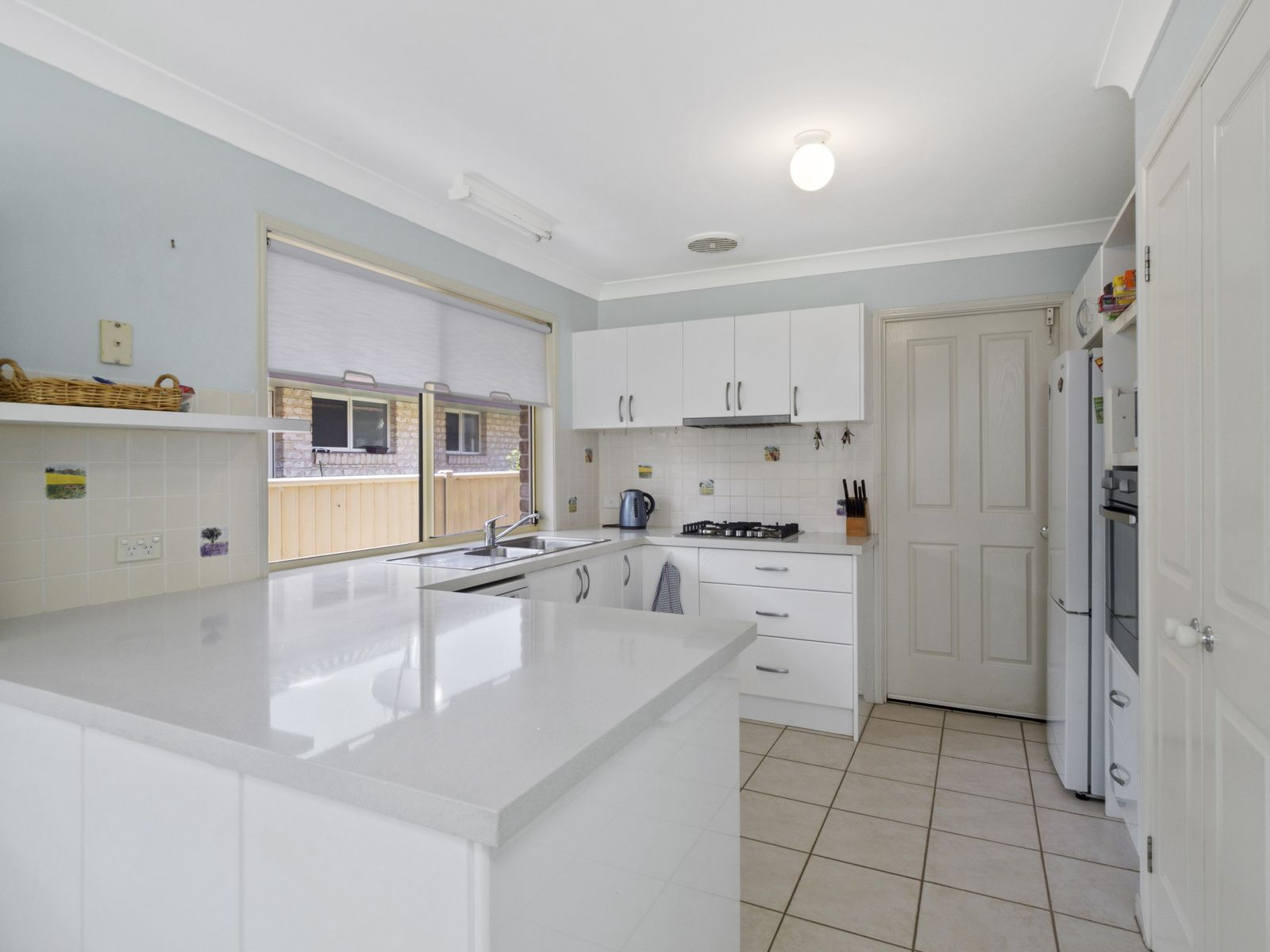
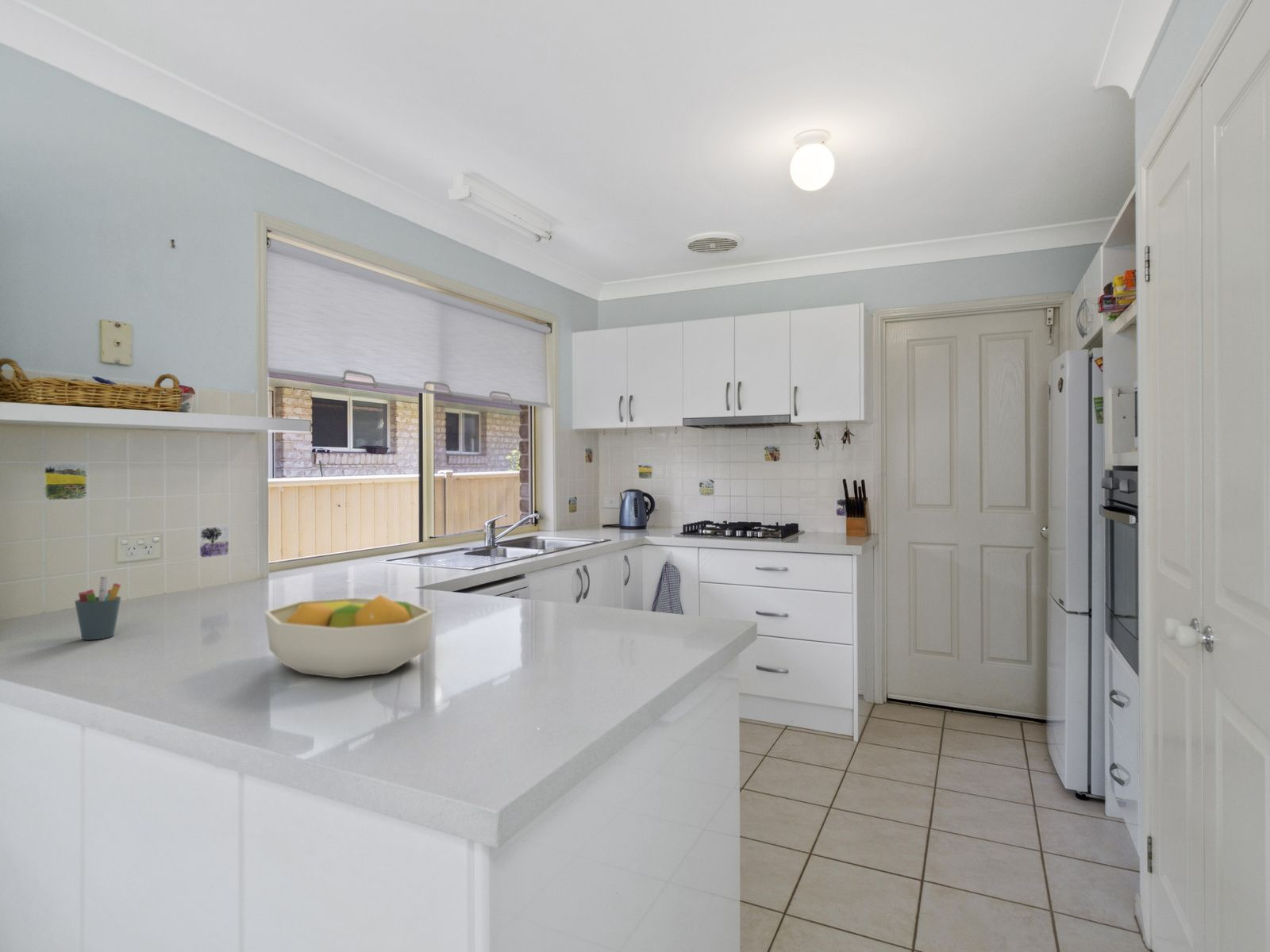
+ fruit bowl [264,594,434,679]
+ pen holder [74,575,121,640]
